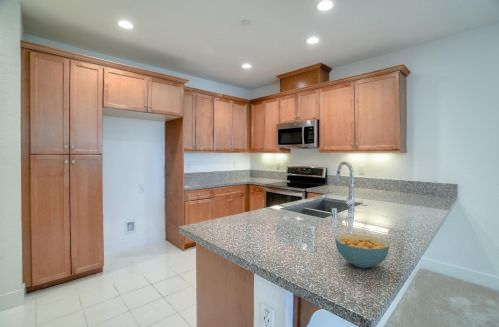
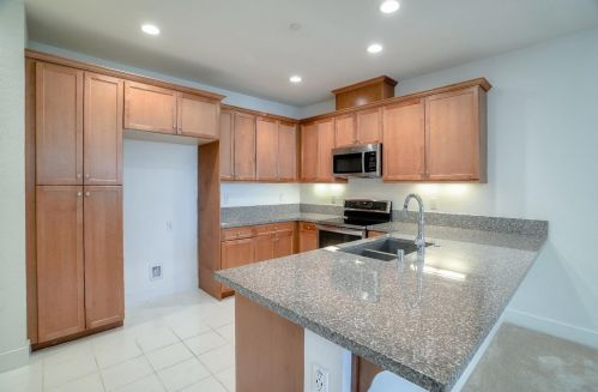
- cereal bowl [334,233,390,269]
